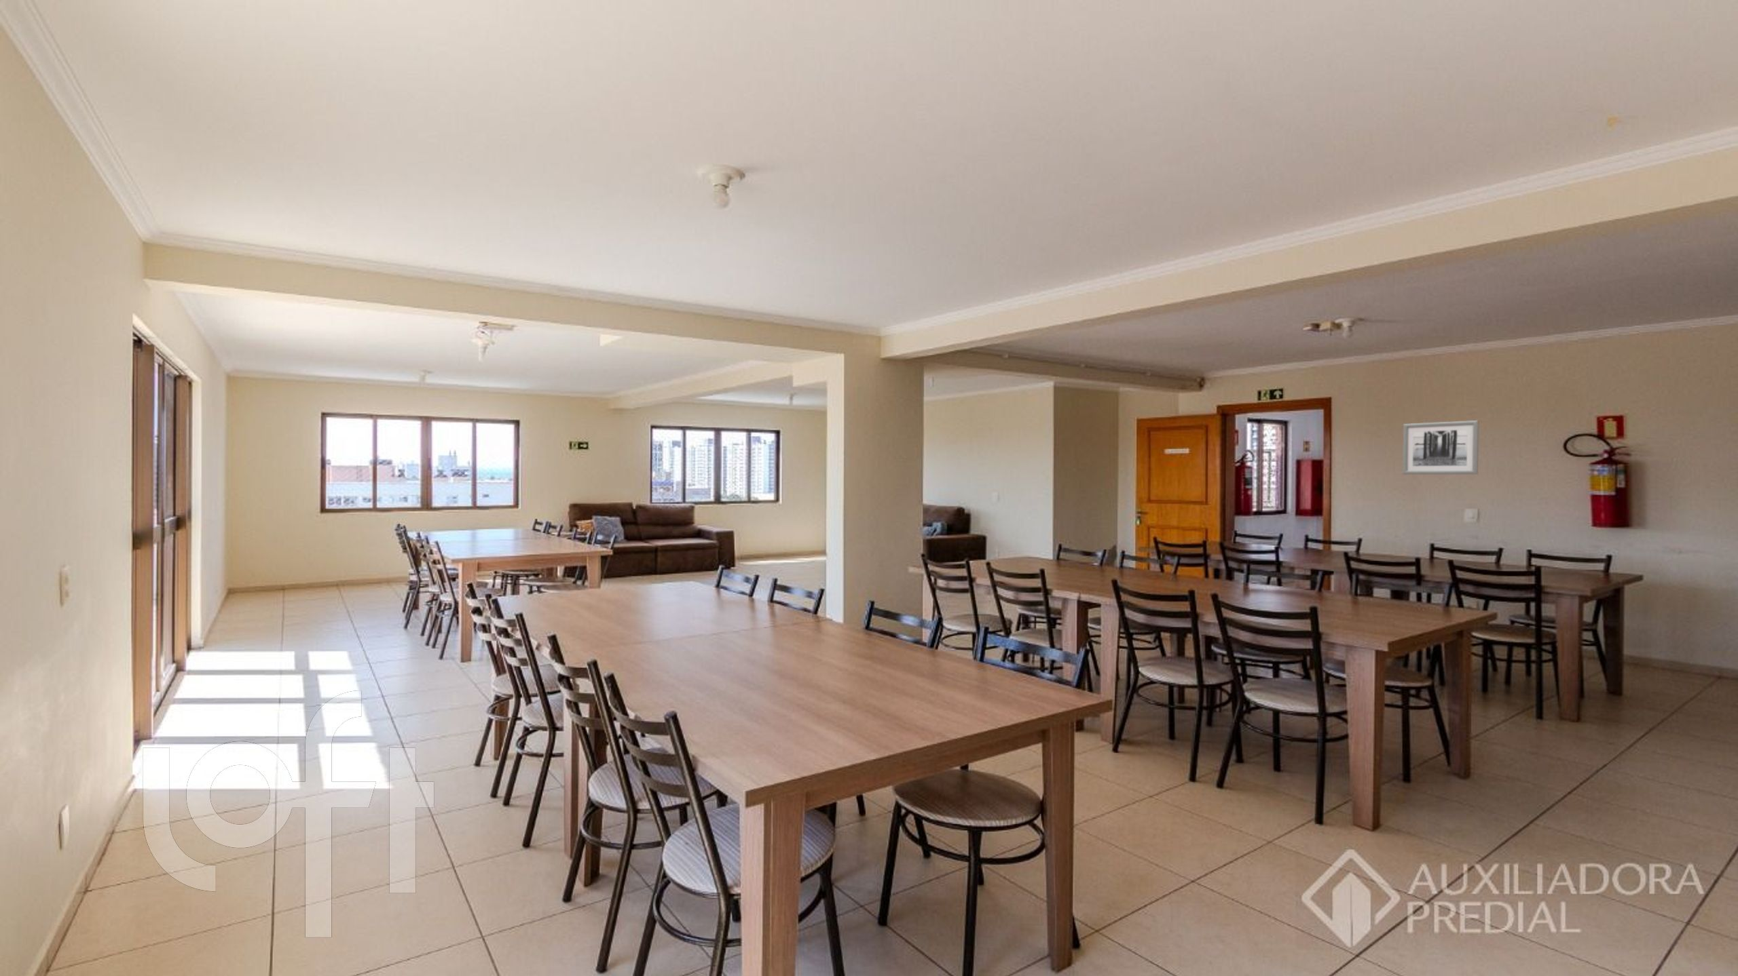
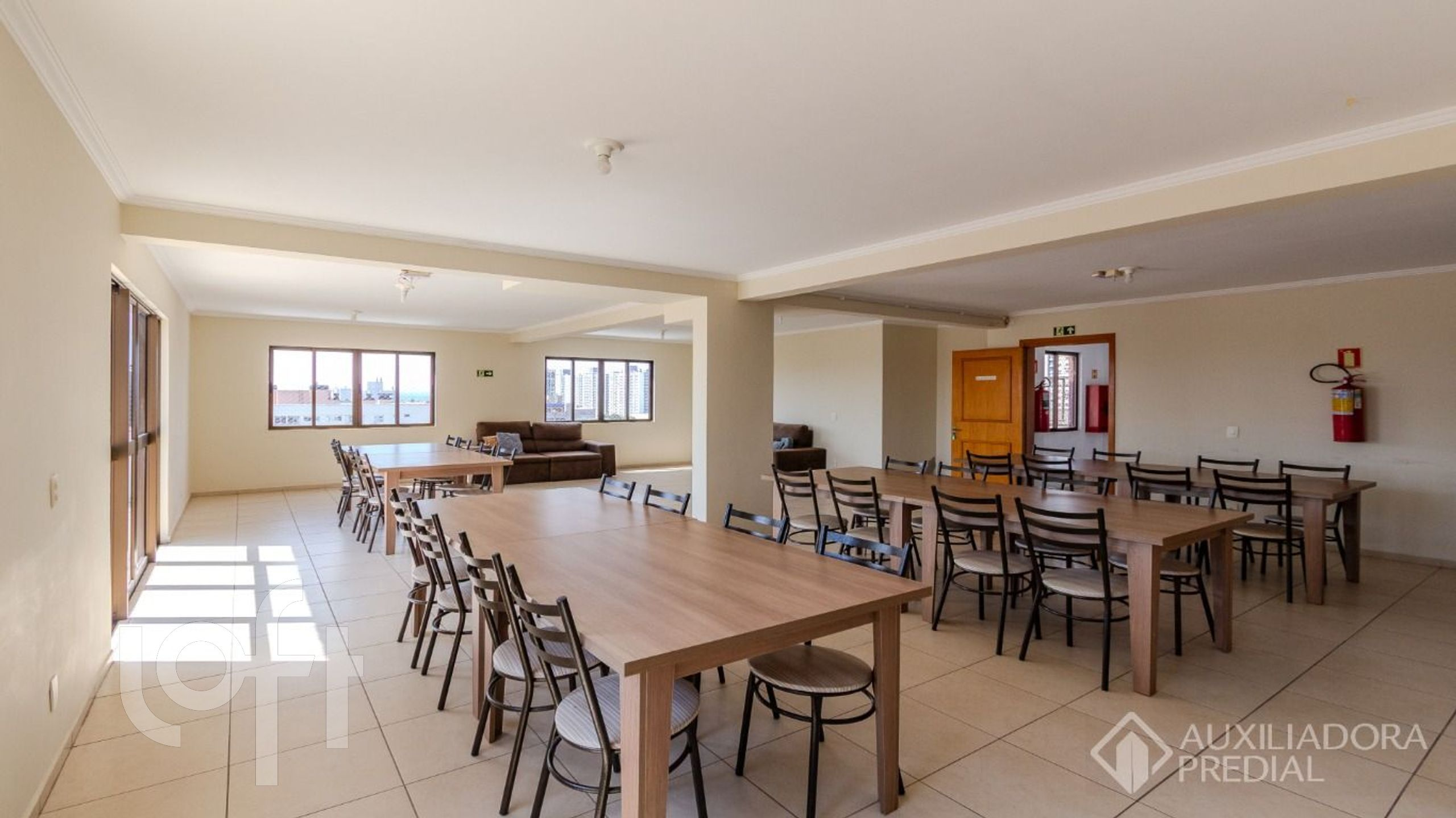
- wall art [1401,420,1479,475]
